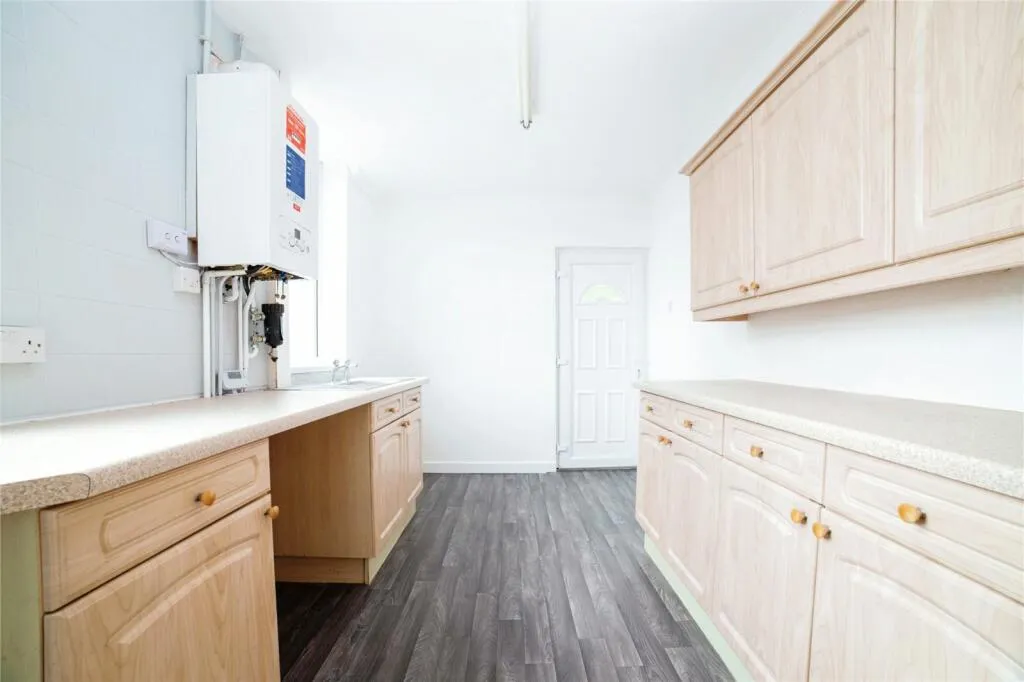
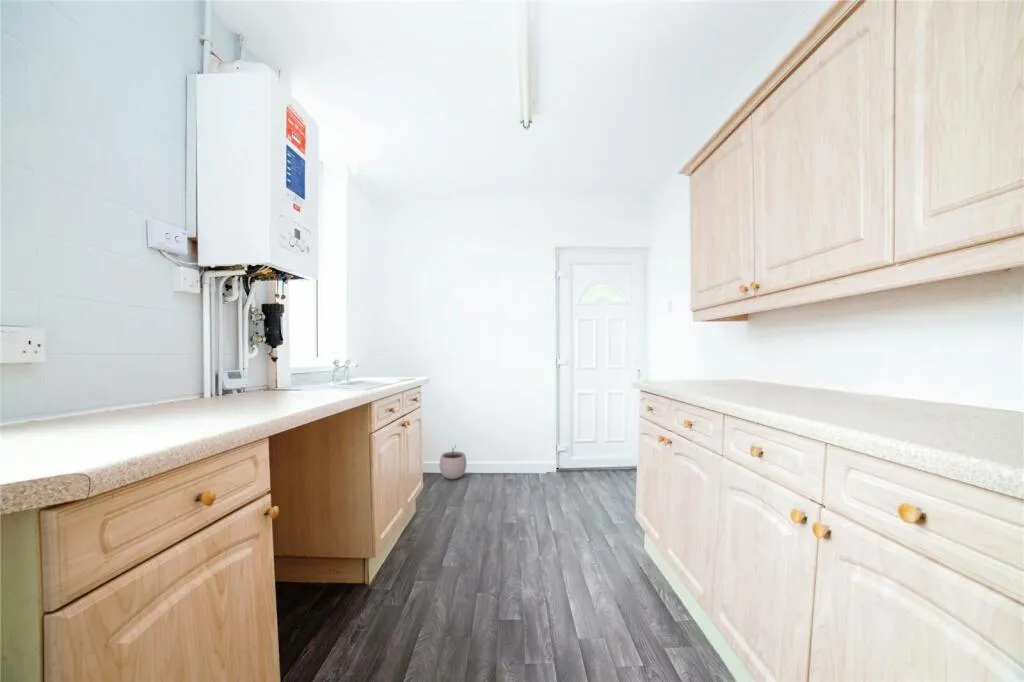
+ plant pot [438,444,468,480]
